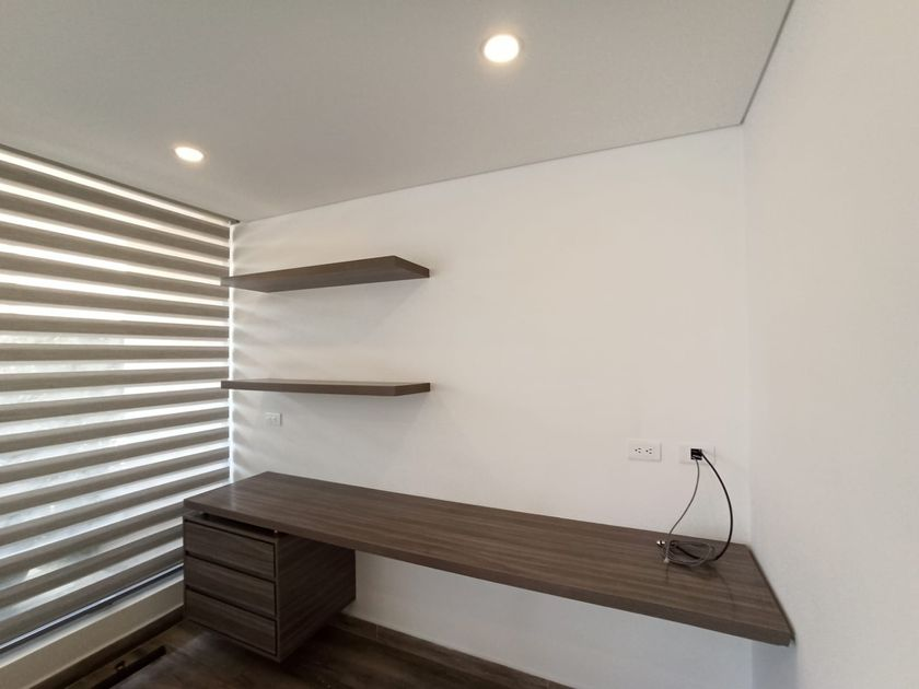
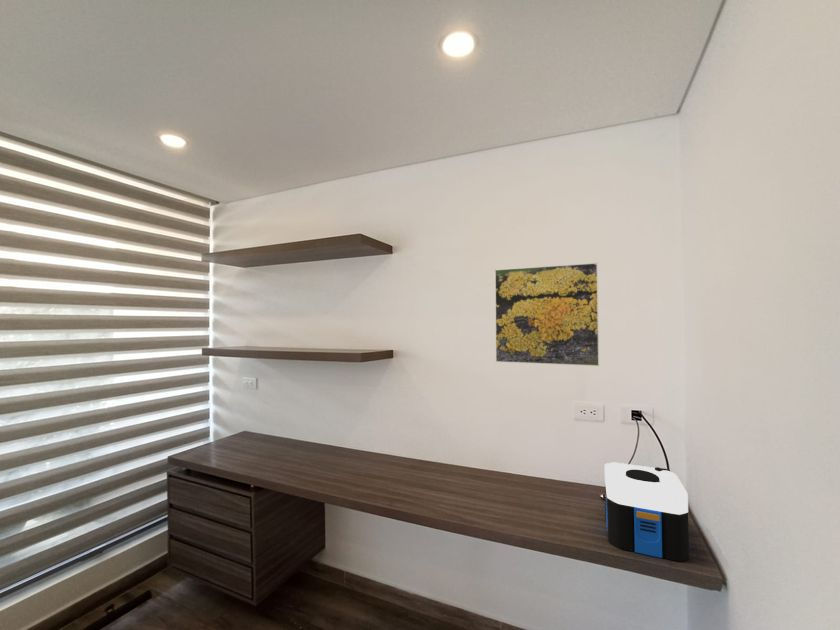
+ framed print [494,262,600,367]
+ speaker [604,462,690,562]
